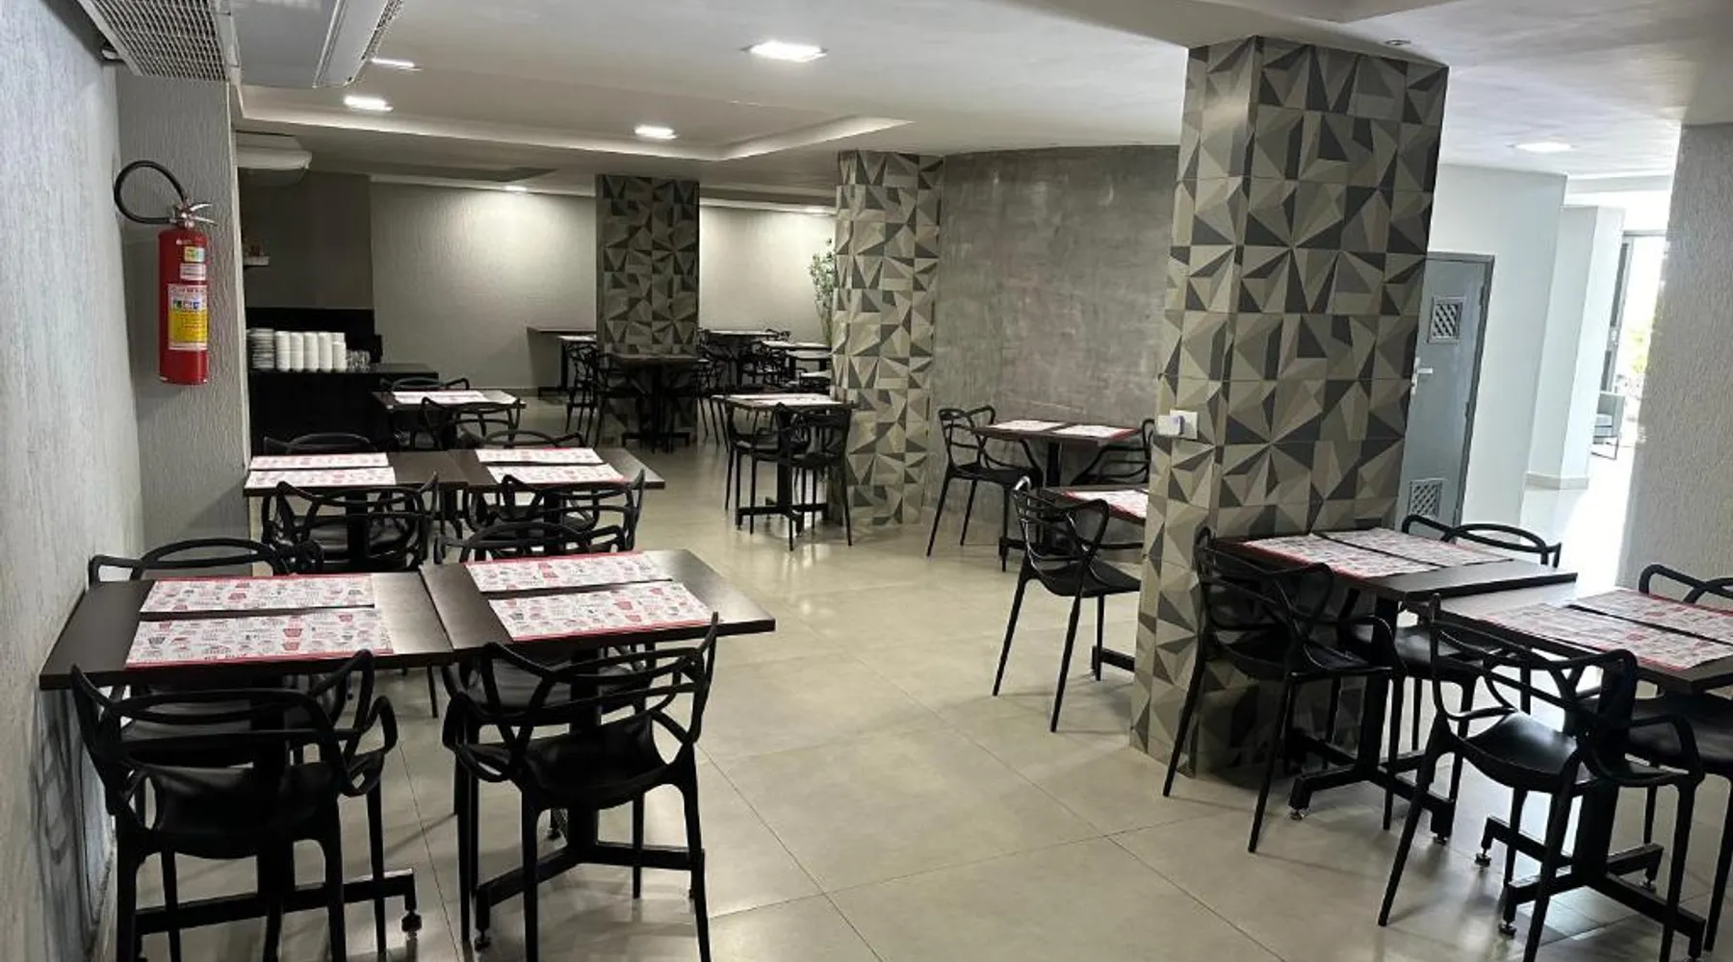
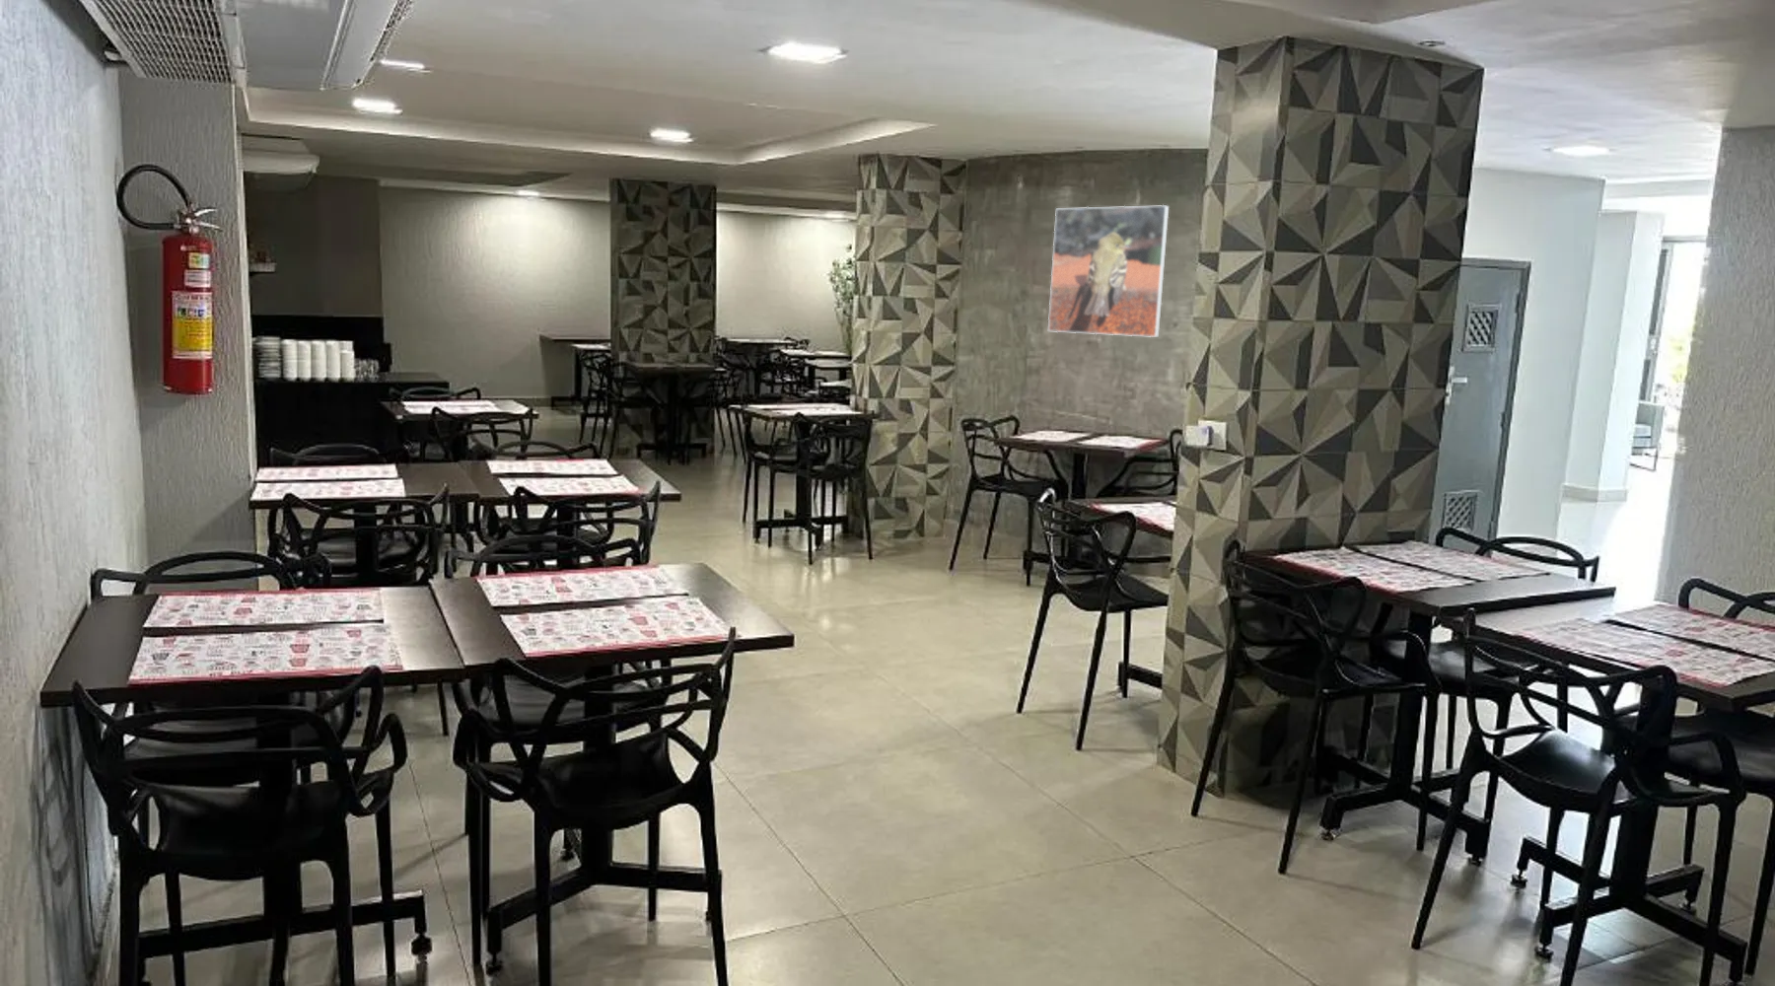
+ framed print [1048,204,1169,339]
